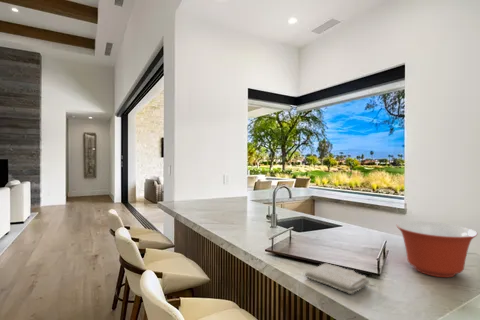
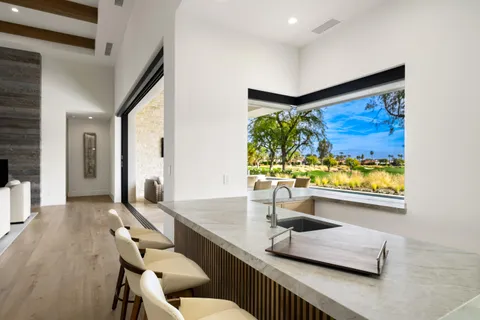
- washcloth [304,263,370,295]
- mixing bowl [395,220,479,278]
